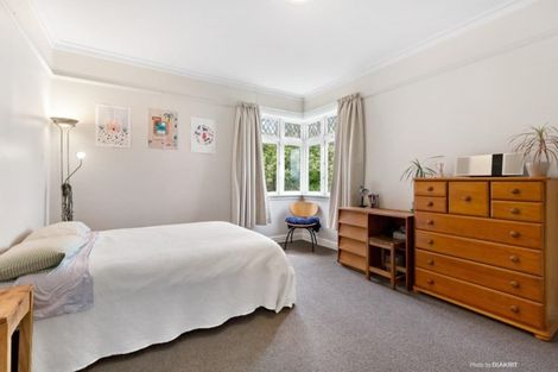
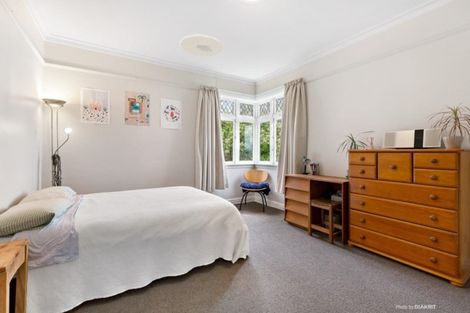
+ ceiling light [178,34,224,57]
